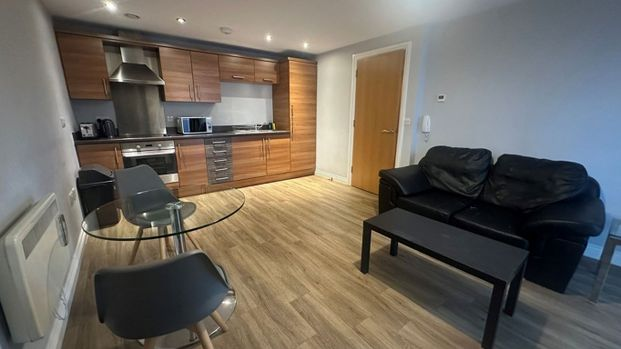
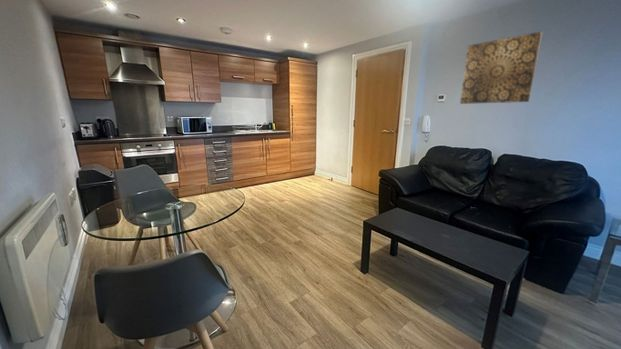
+ wall art [459,31,543,105]
